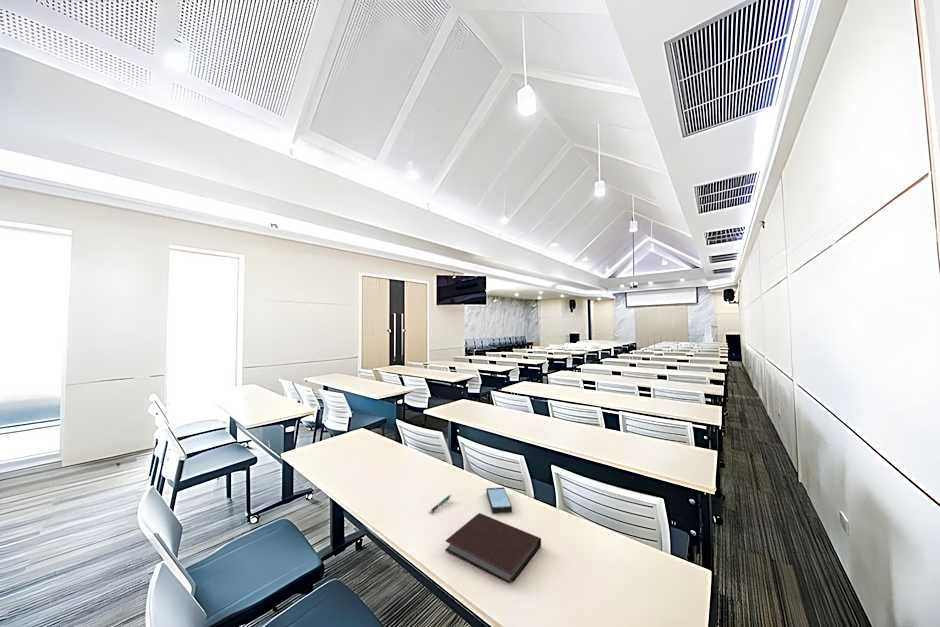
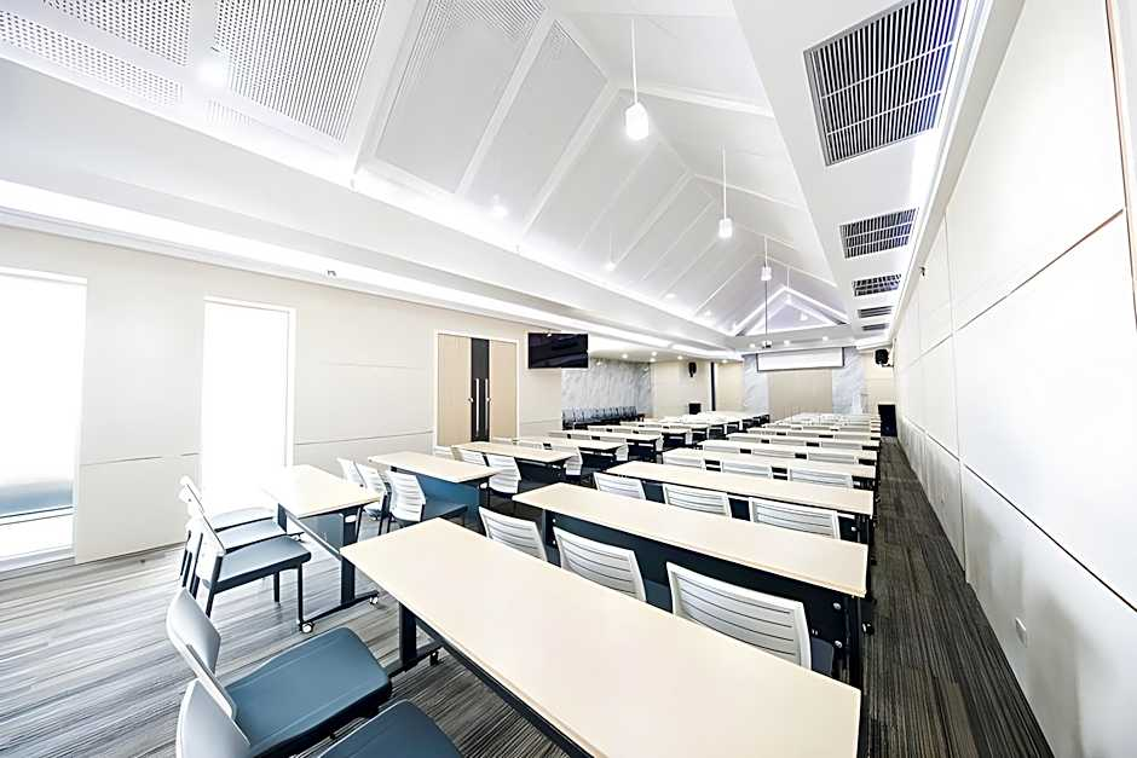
- pen [428,494,452,514]
- notebook [444,512,542,584]
- smartphone [485,486,513,514]
